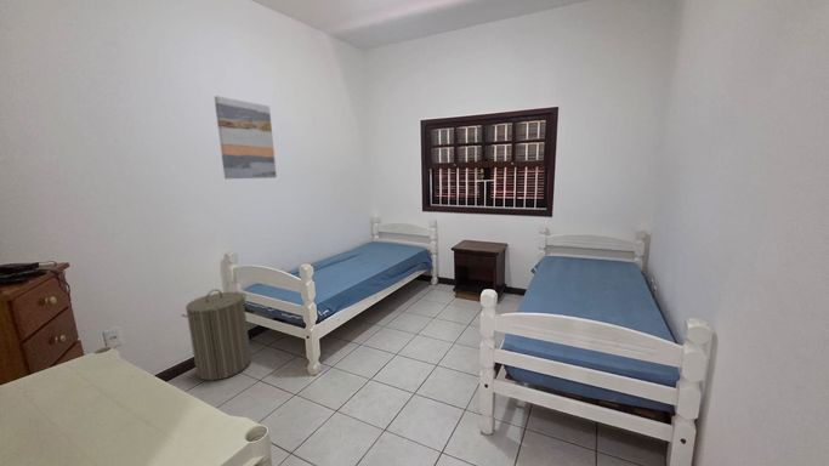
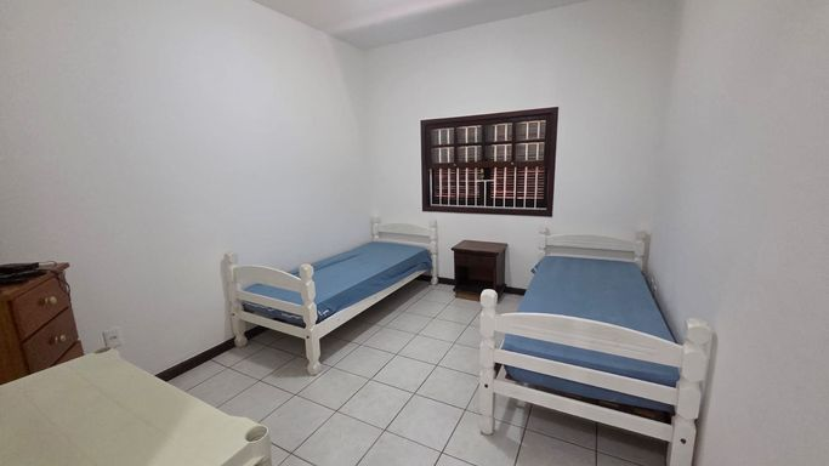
- wall art [214,95,278,180]
- laundry hamper [180,289,252,381]
